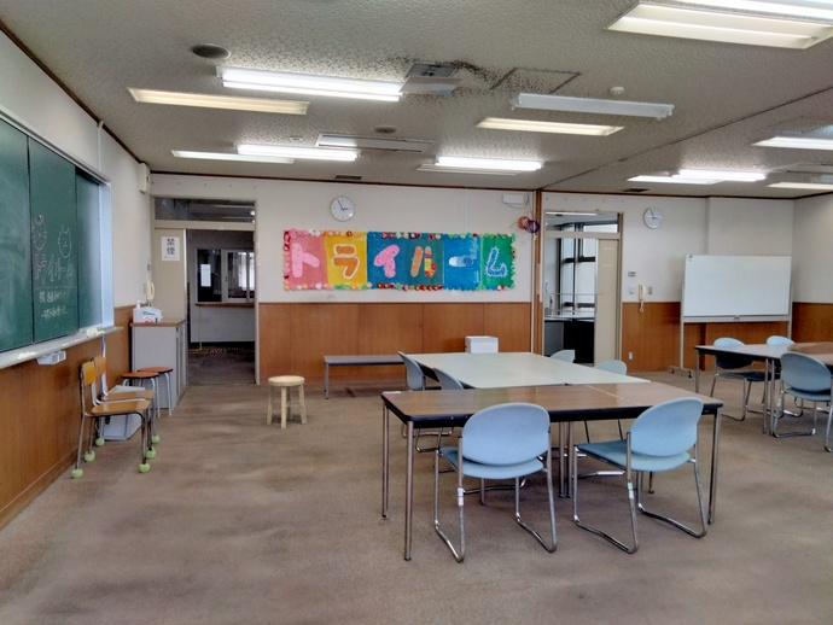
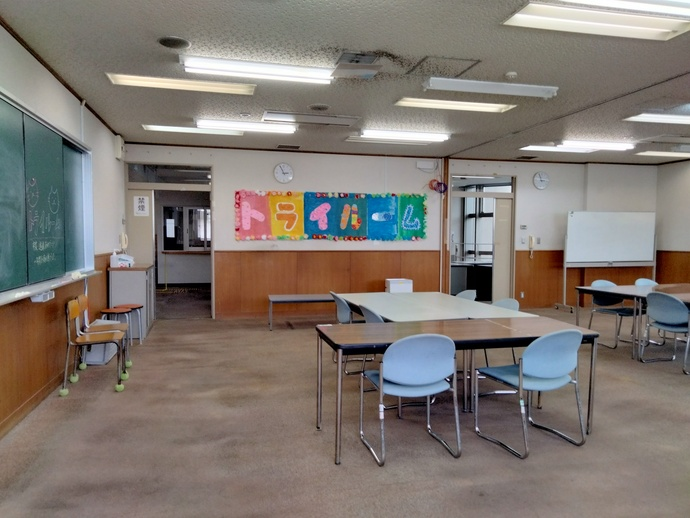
- stool [266,375,308,430]
